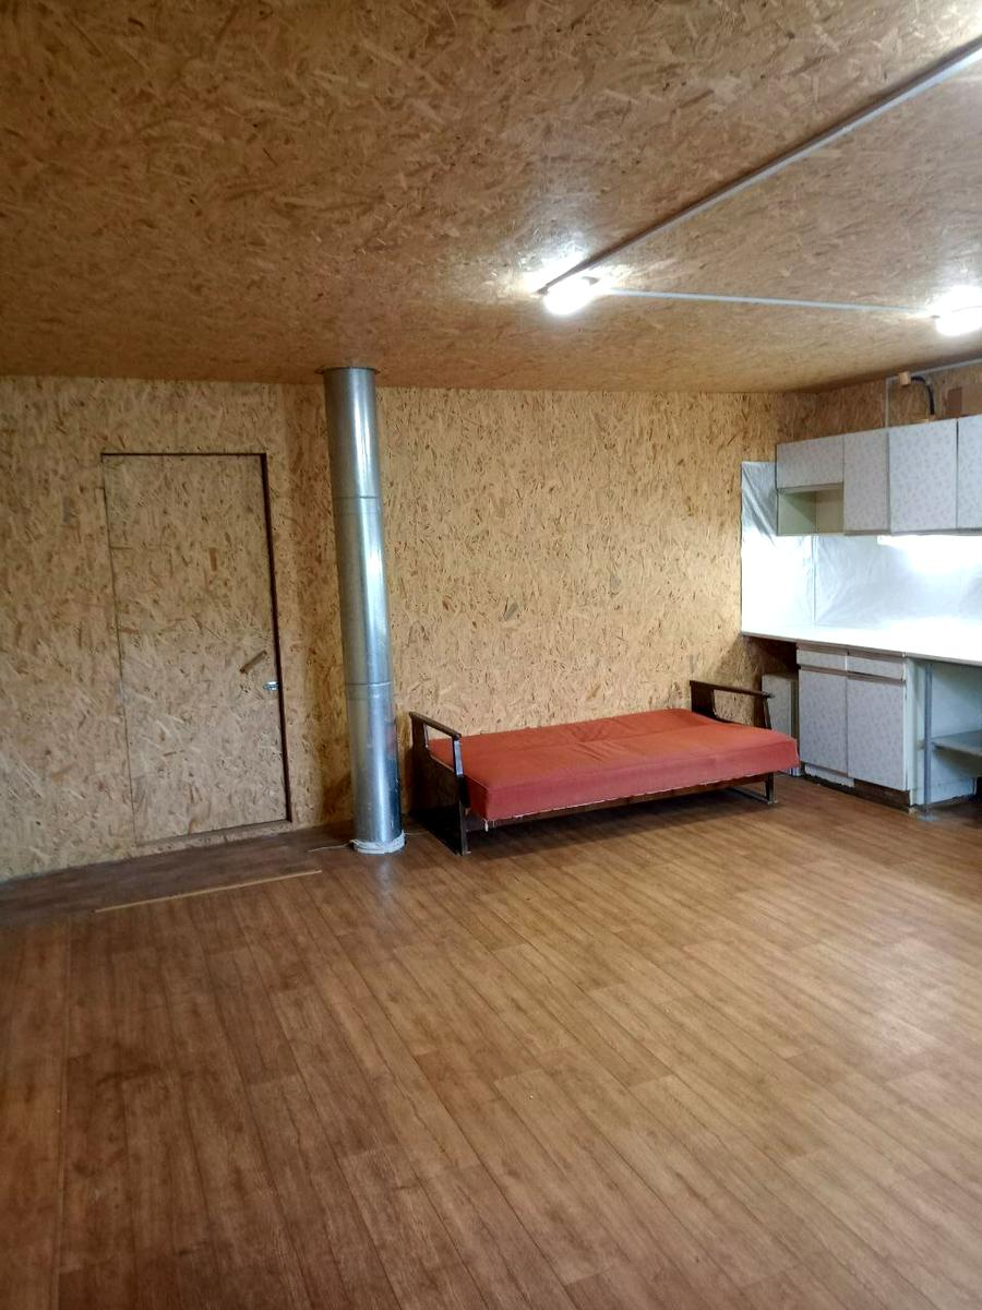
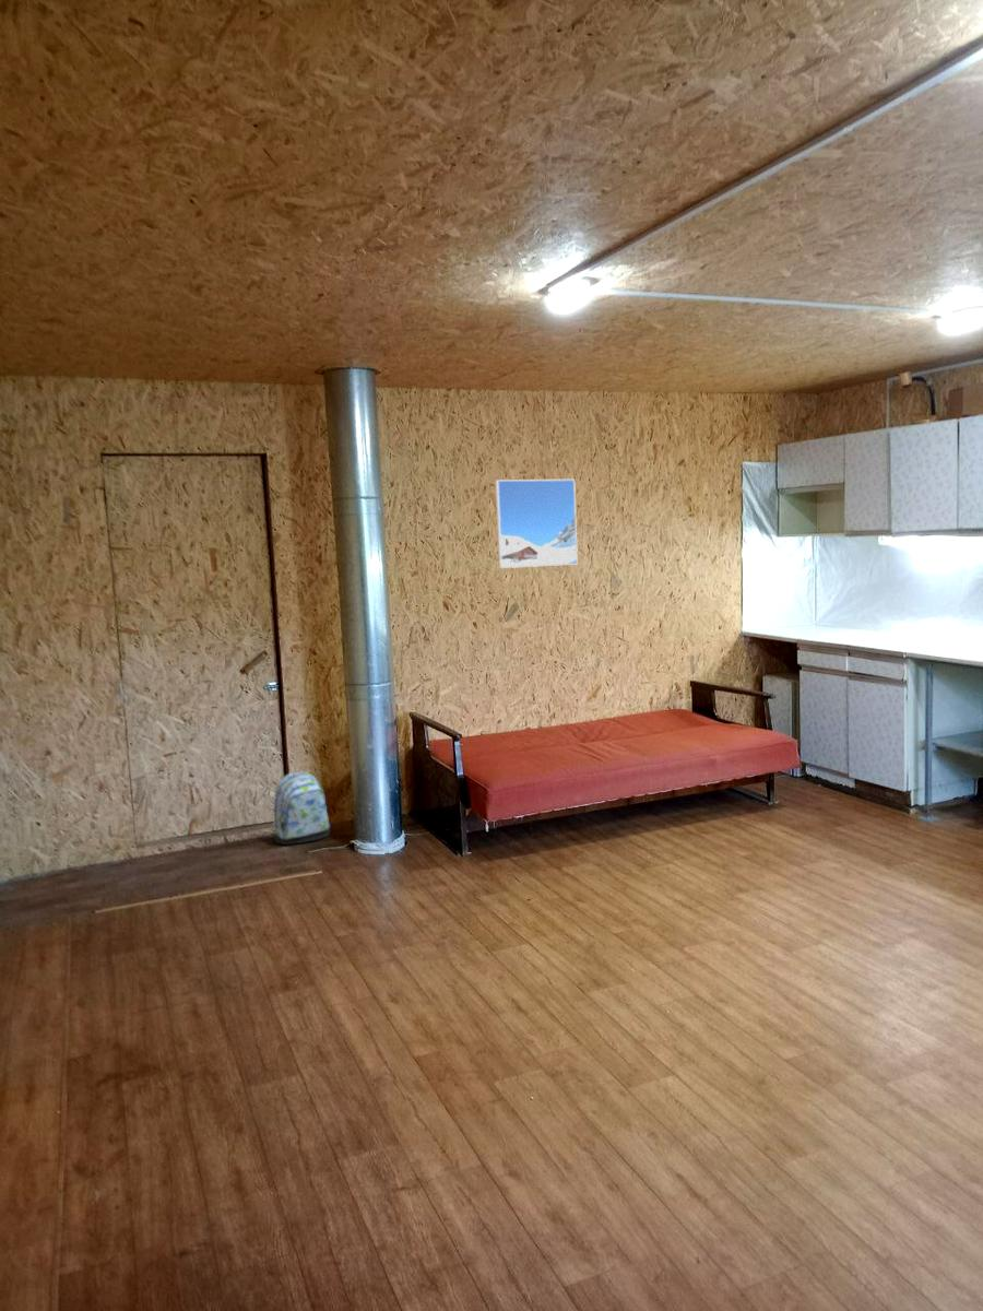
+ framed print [494,479,579,569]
+ backpack [272,771,331,846]
